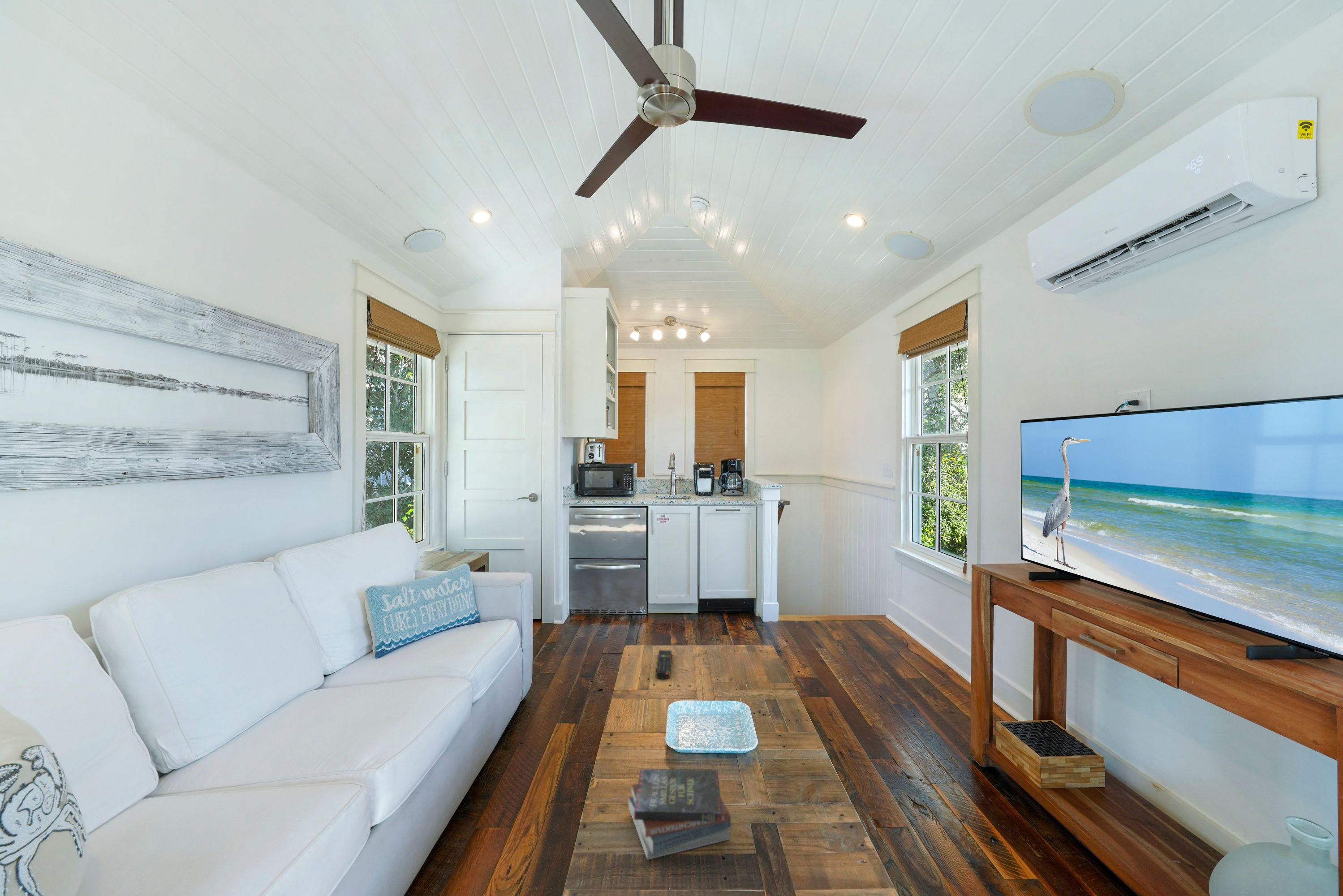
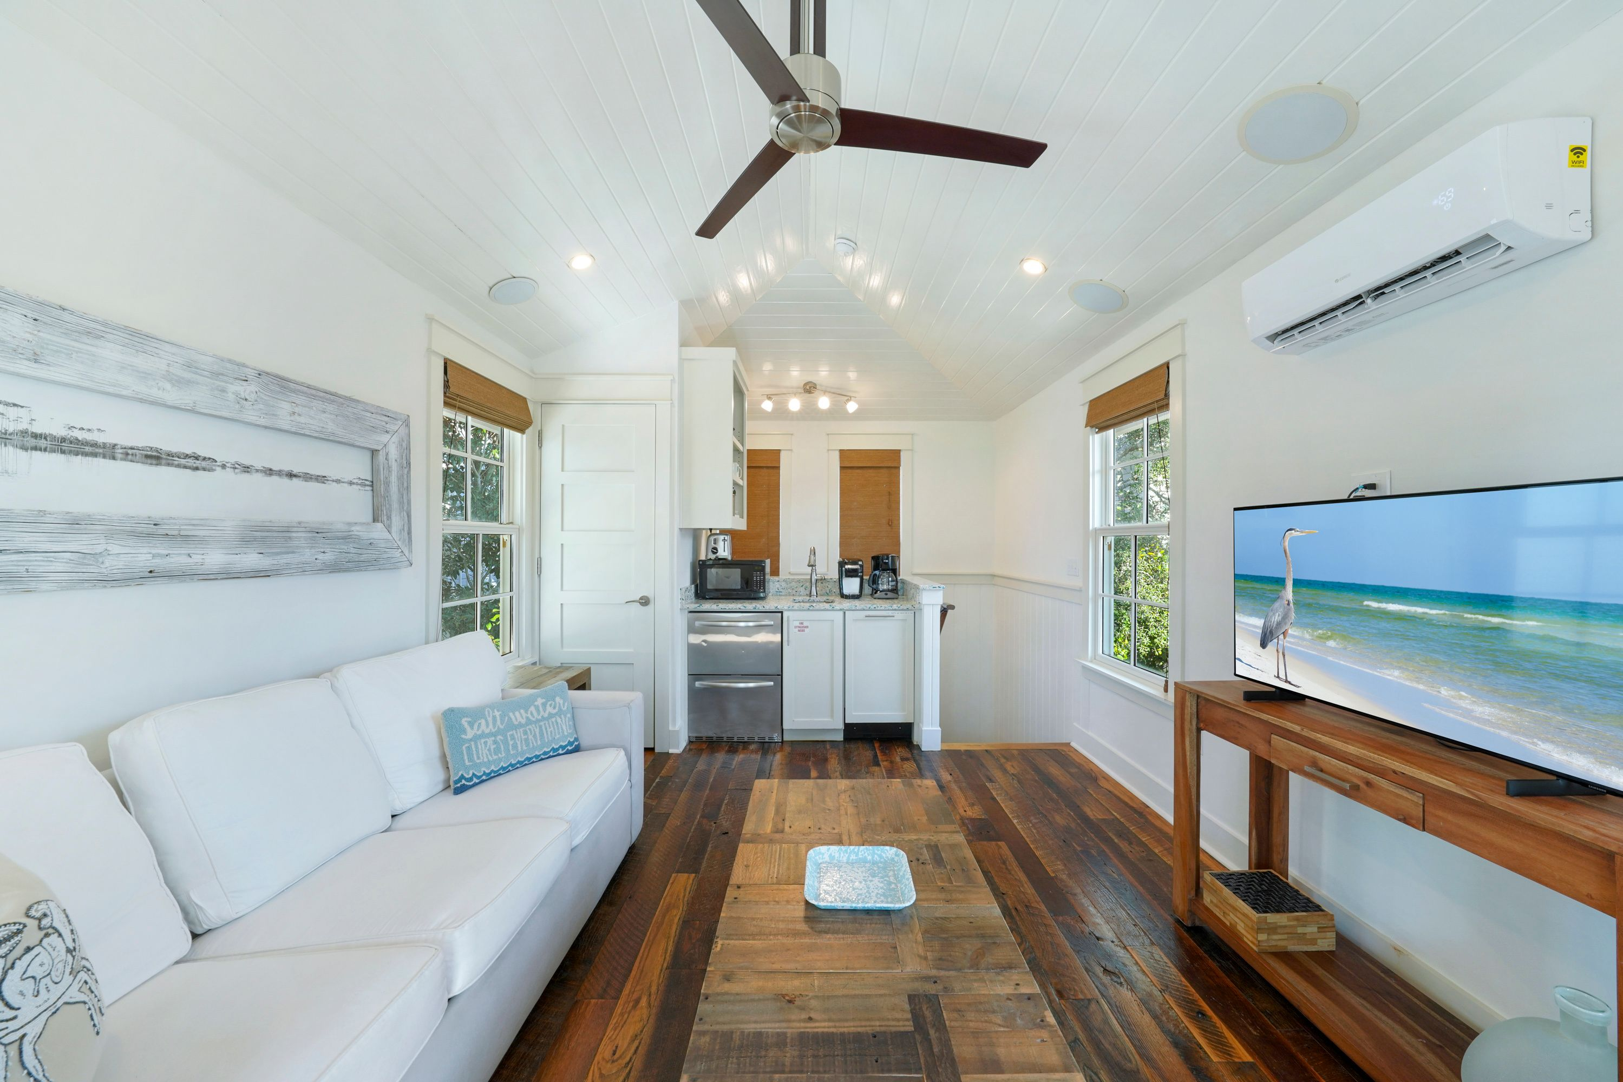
- book [628,769,732,860]
- remote control [655,650,672,680]
